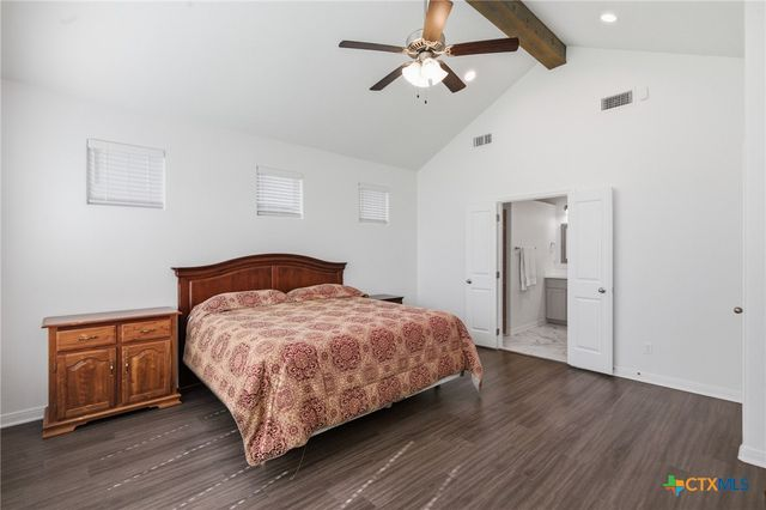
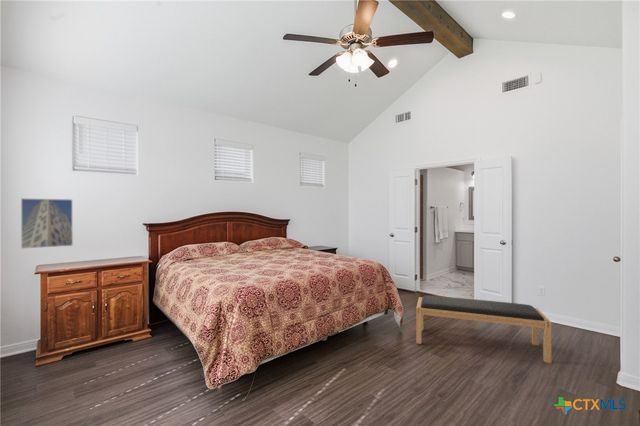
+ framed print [20,197,74,250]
+ bench [415,294,552,364]
